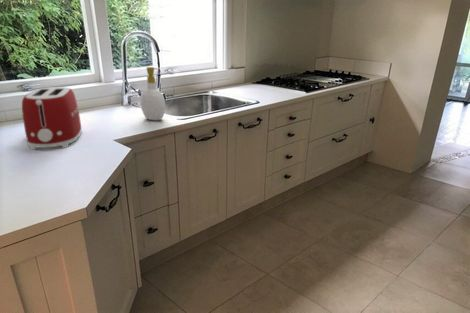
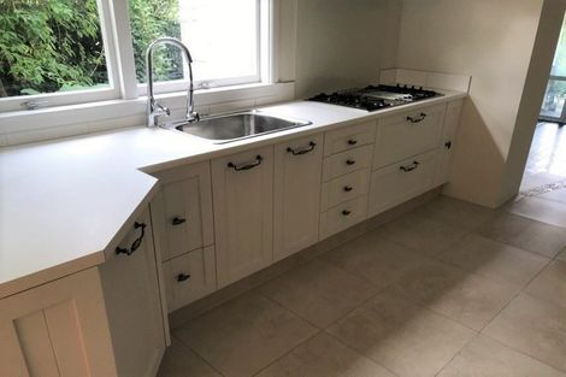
- soap bottle [139,66,166,121]
- toaster [21,86,83,150]
